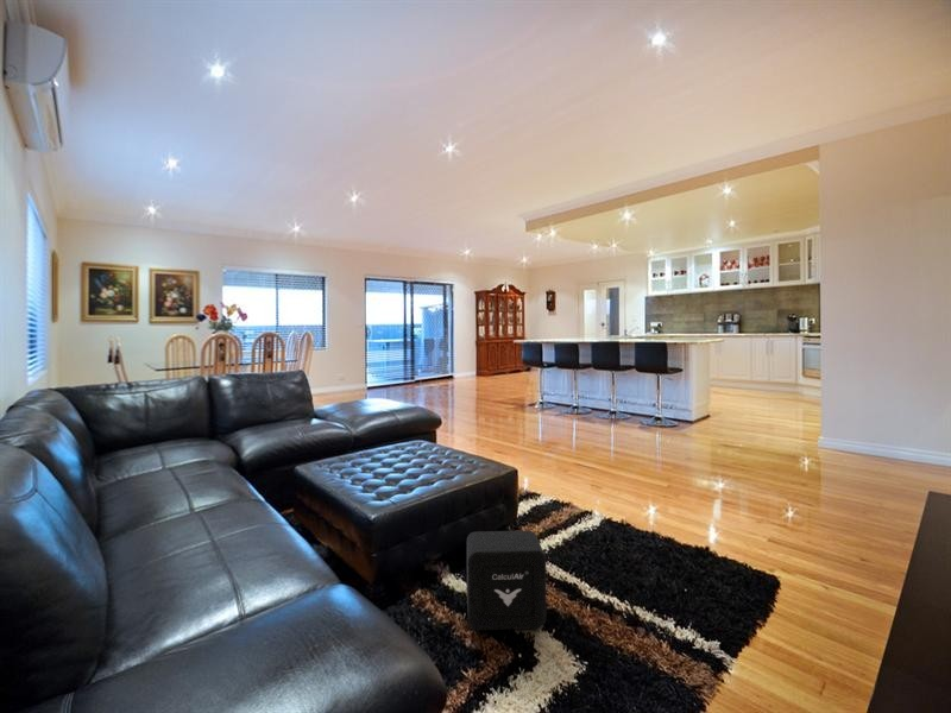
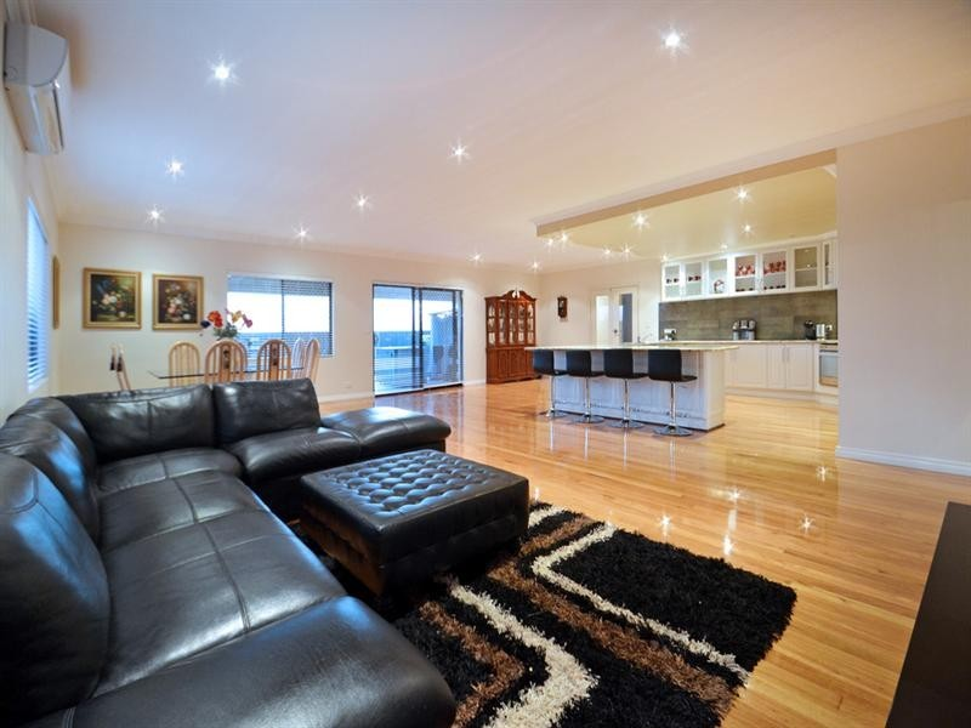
- air purifier [466,530,547,631]
